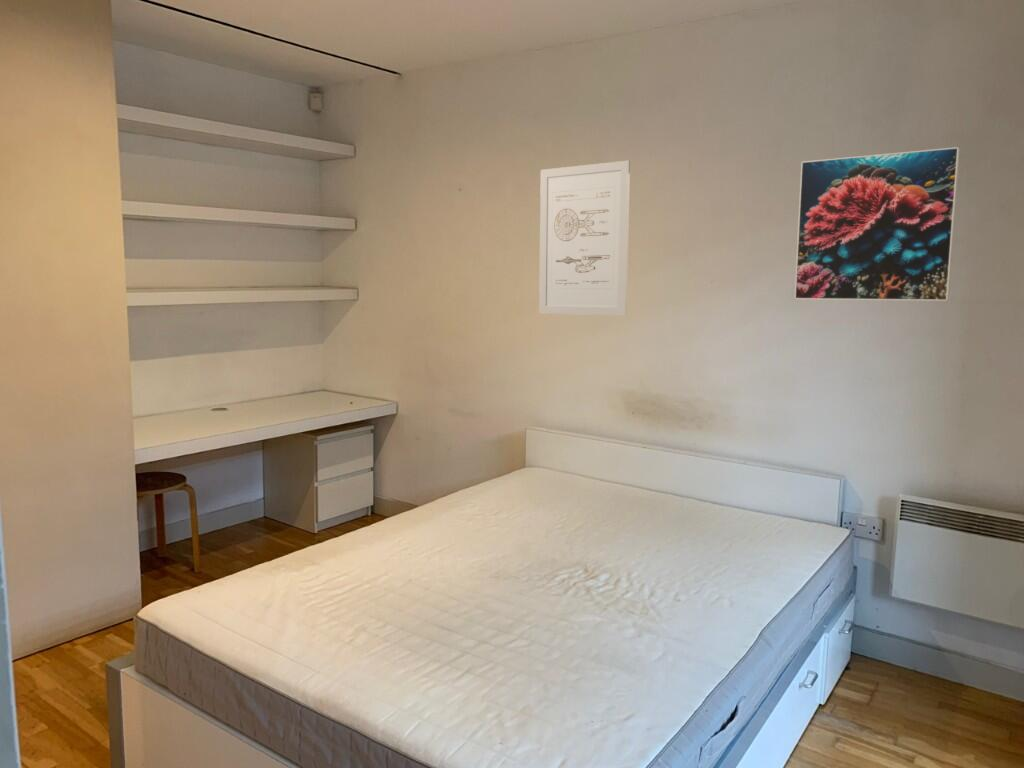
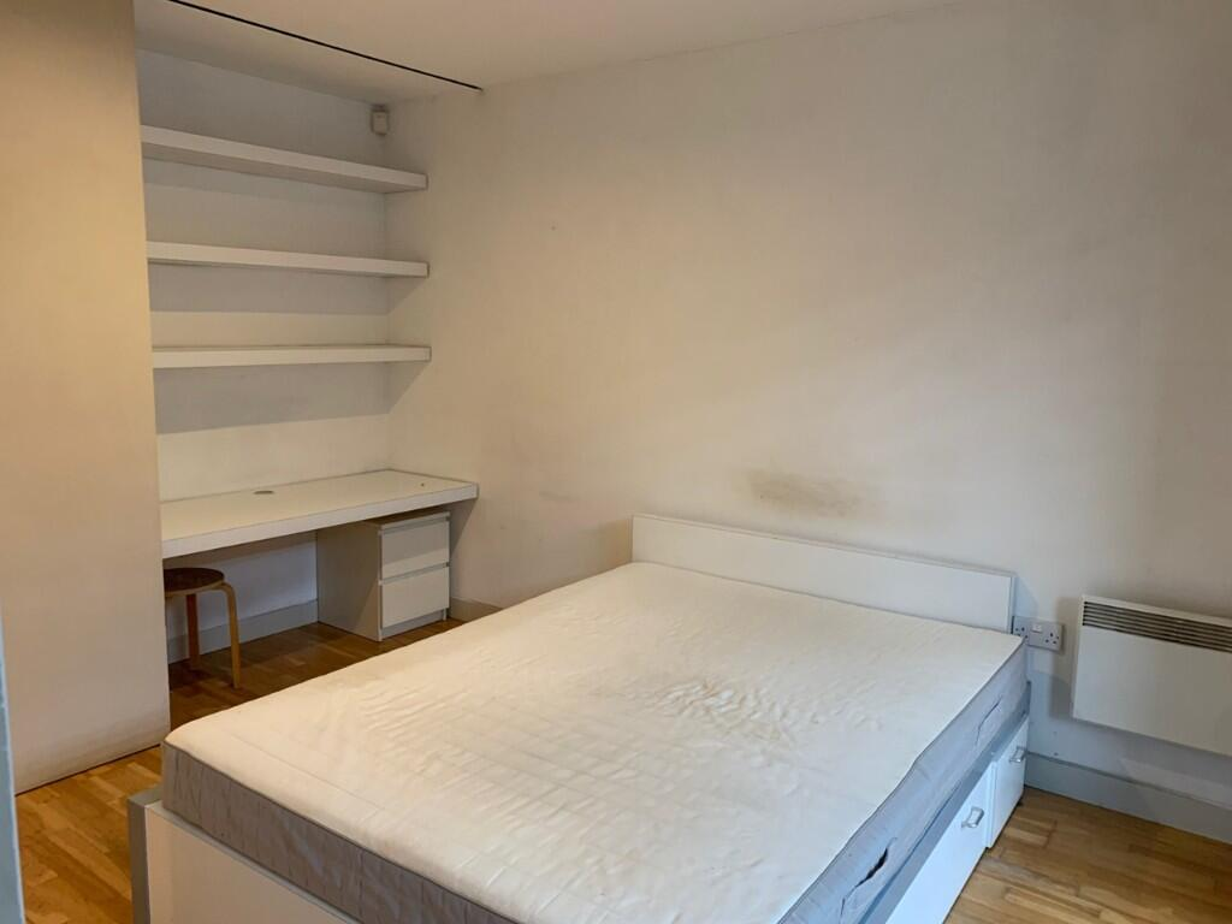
- wall art [538,160,631,317]
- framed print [794,146,961,302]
